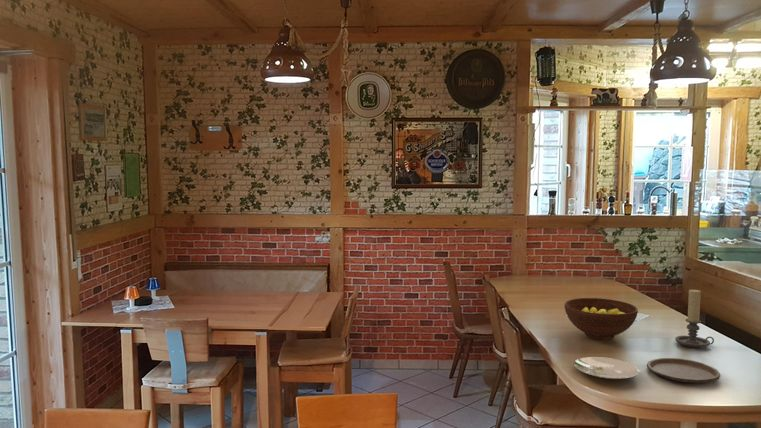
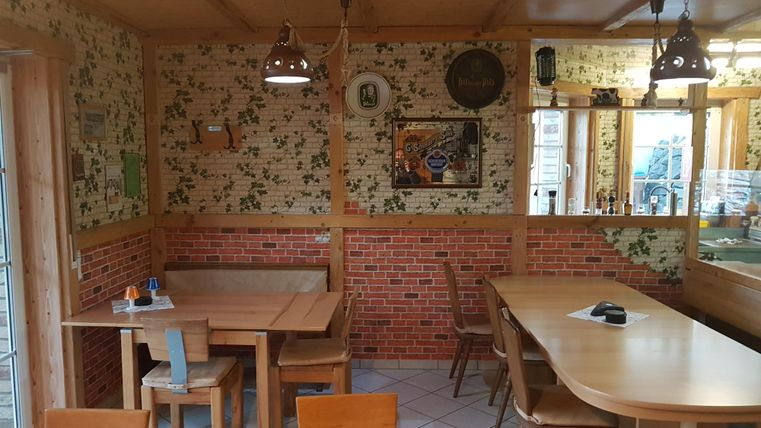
- plate [646,357,721,384]
- fruit bowl [564,297,639,341]
- plate [573,356,640,380]
- candle holder [675,289,715,349]
